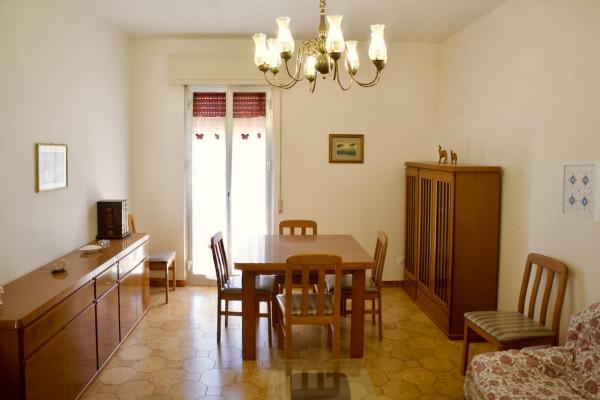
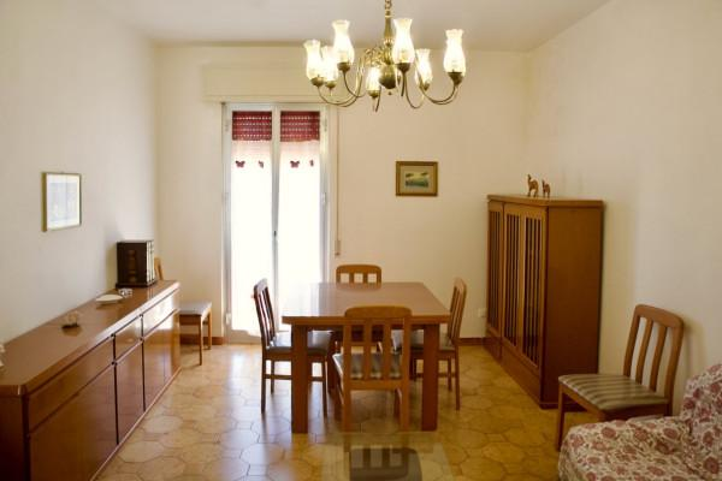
- wall art [559,160,600,222]
